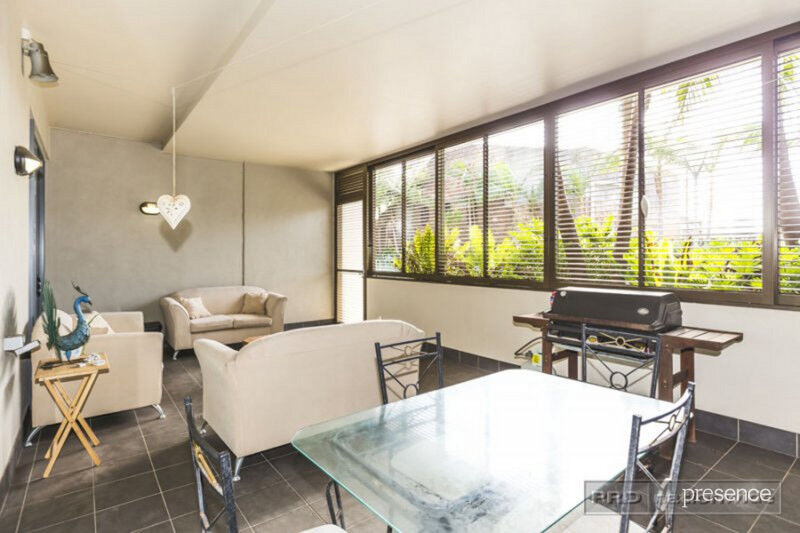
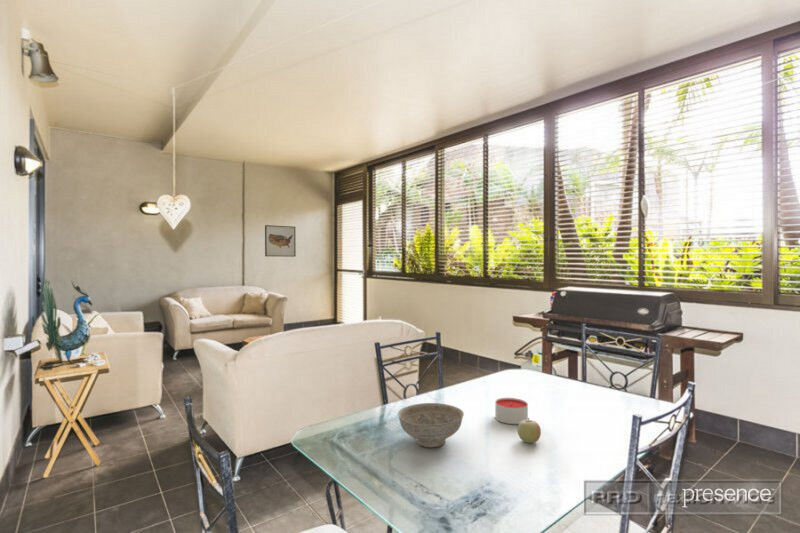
+ candle [494,397,529,425]
+ fruit [517,417,542,444]
+ decorative bowl [397,402,465,448]
+ wall art [264,224,297,258]
